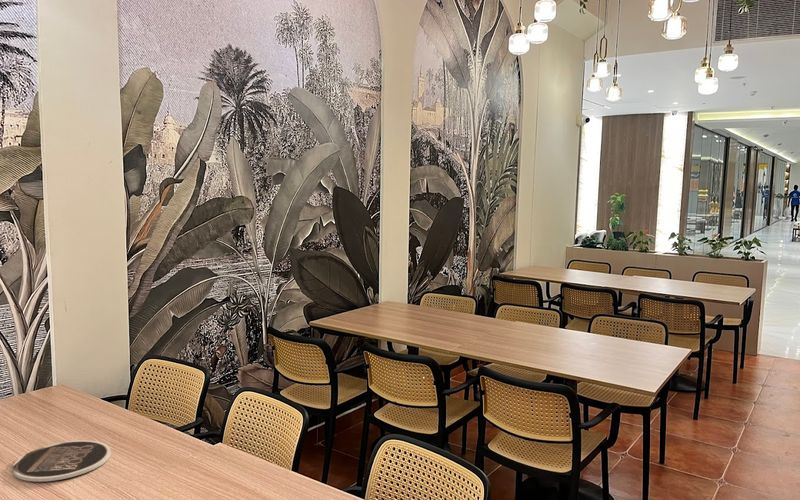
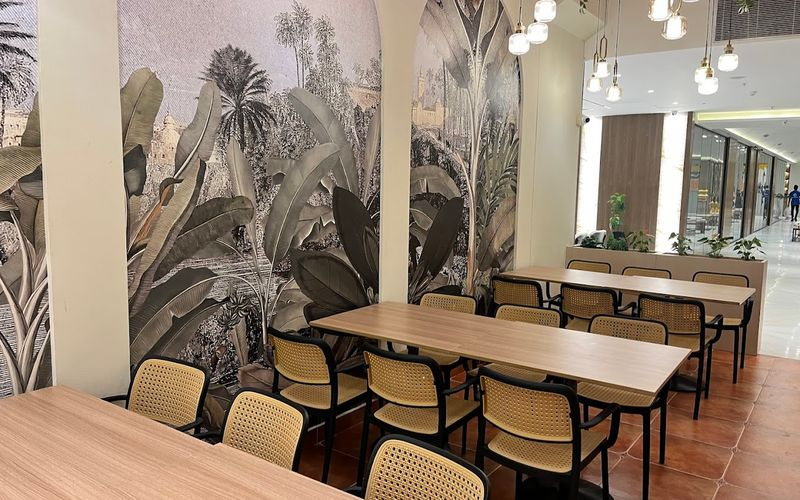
- plate [12,439,112,483]
